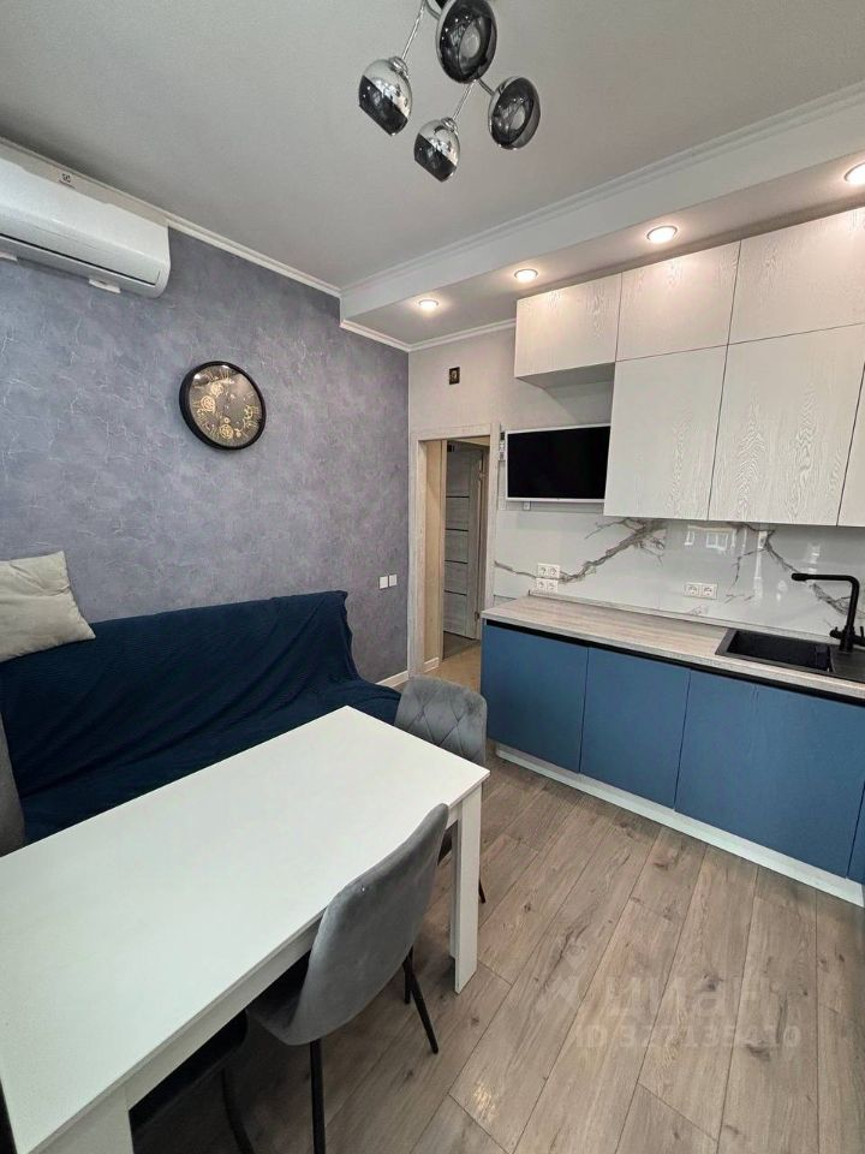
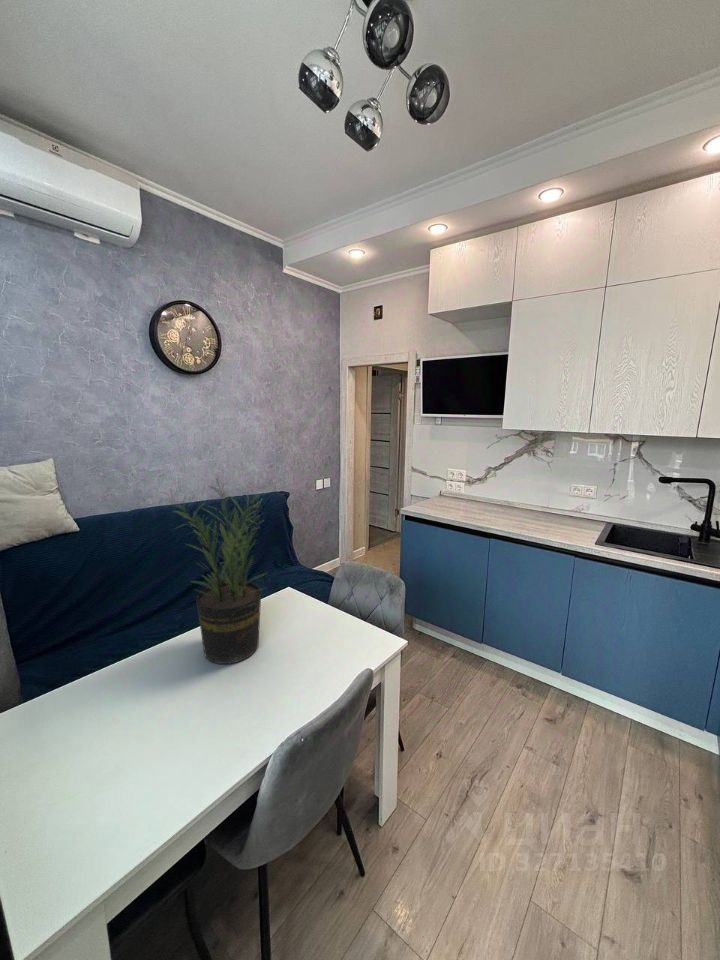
+ potted plant [155,472,270,665]
